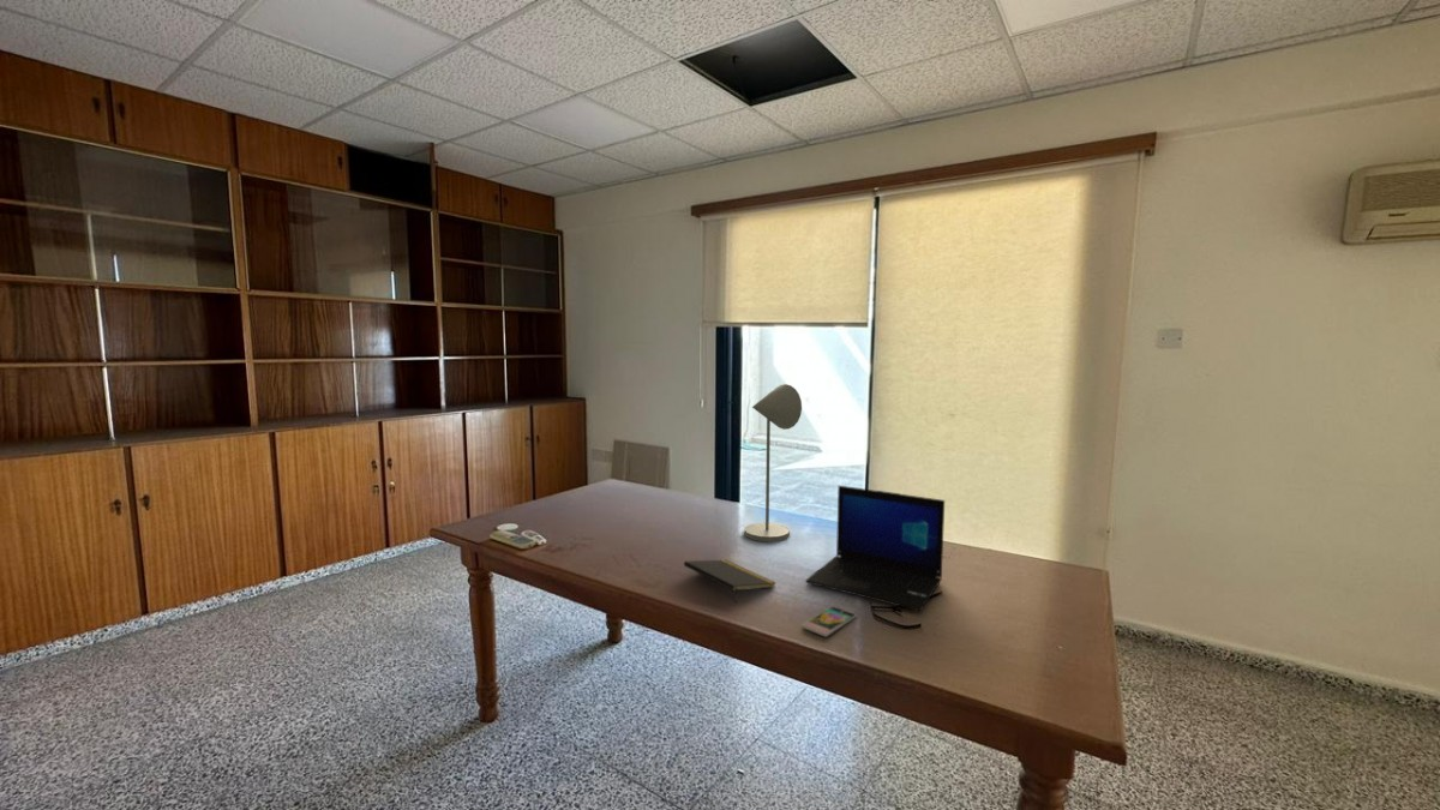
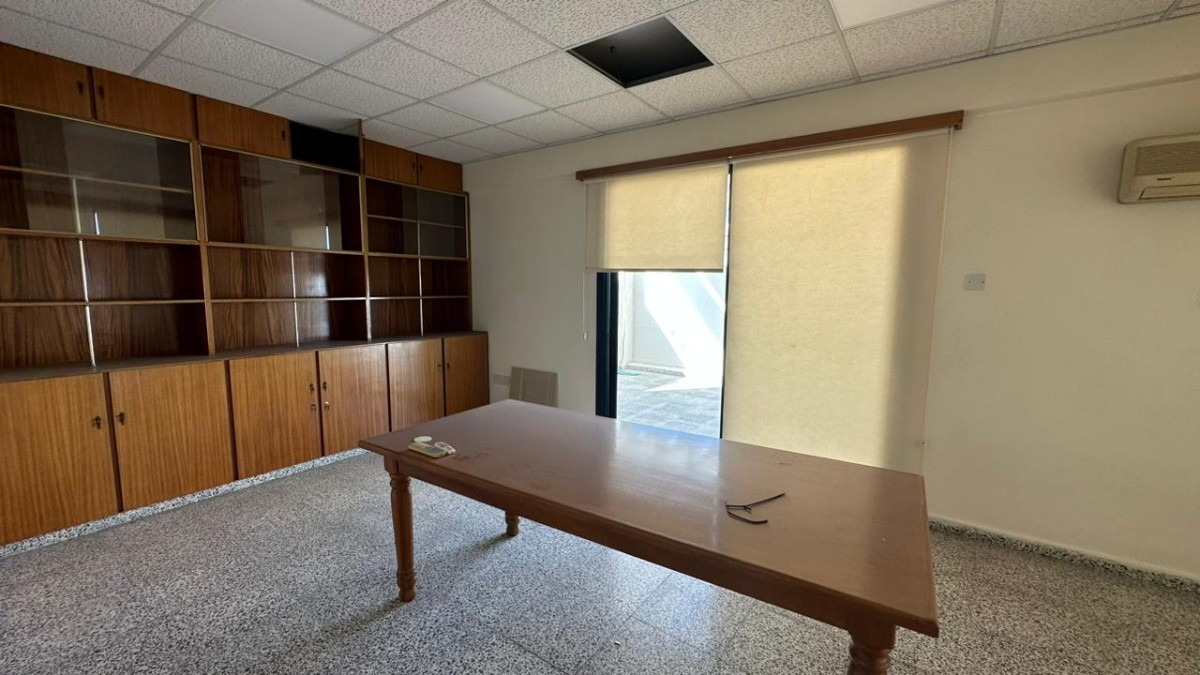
- desk lamp [743,383,803,542]
- laptop [804,485,946,612]
- smartphone [800,605,858,638]
- notepad [683,558,778,604]
